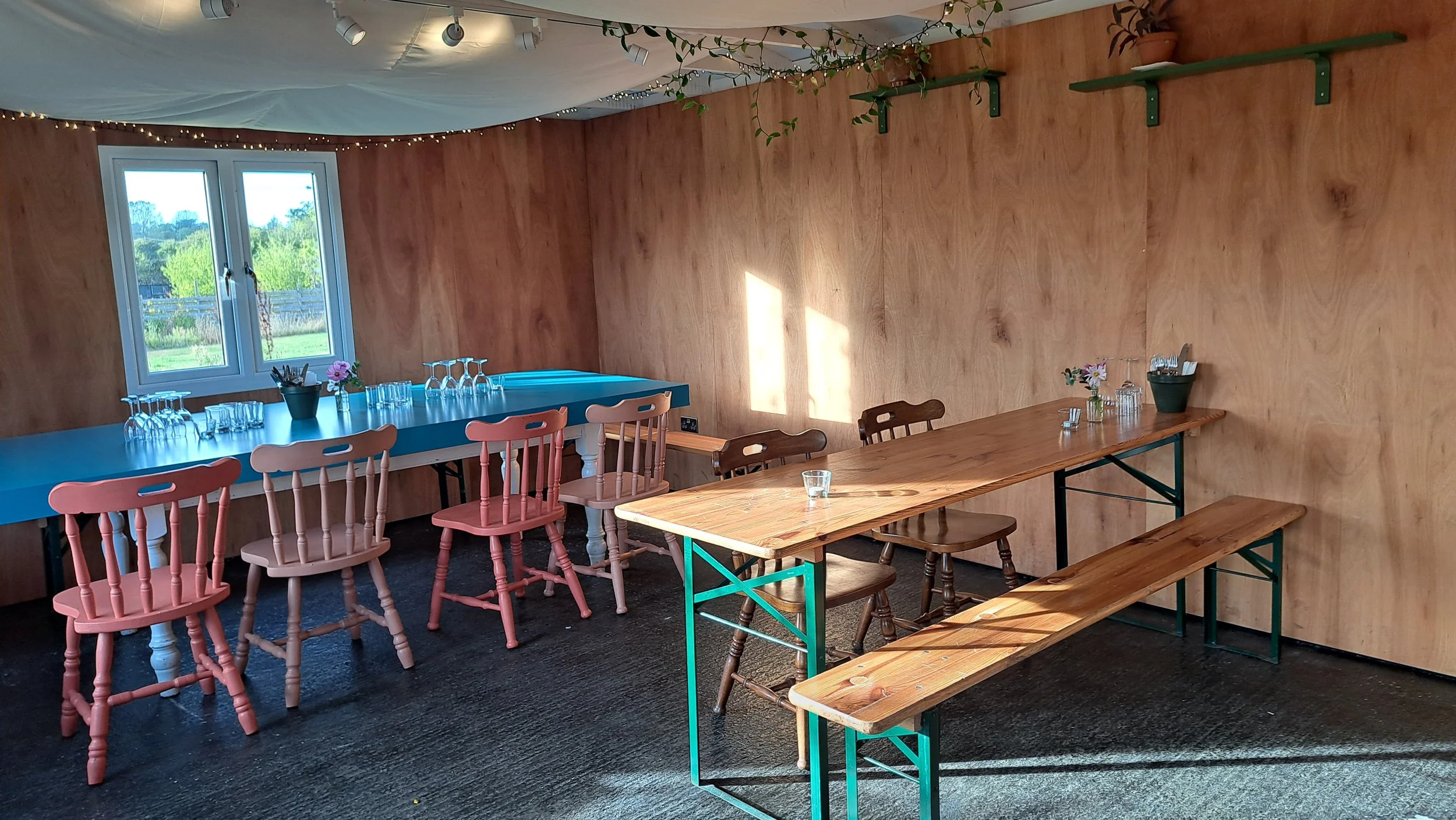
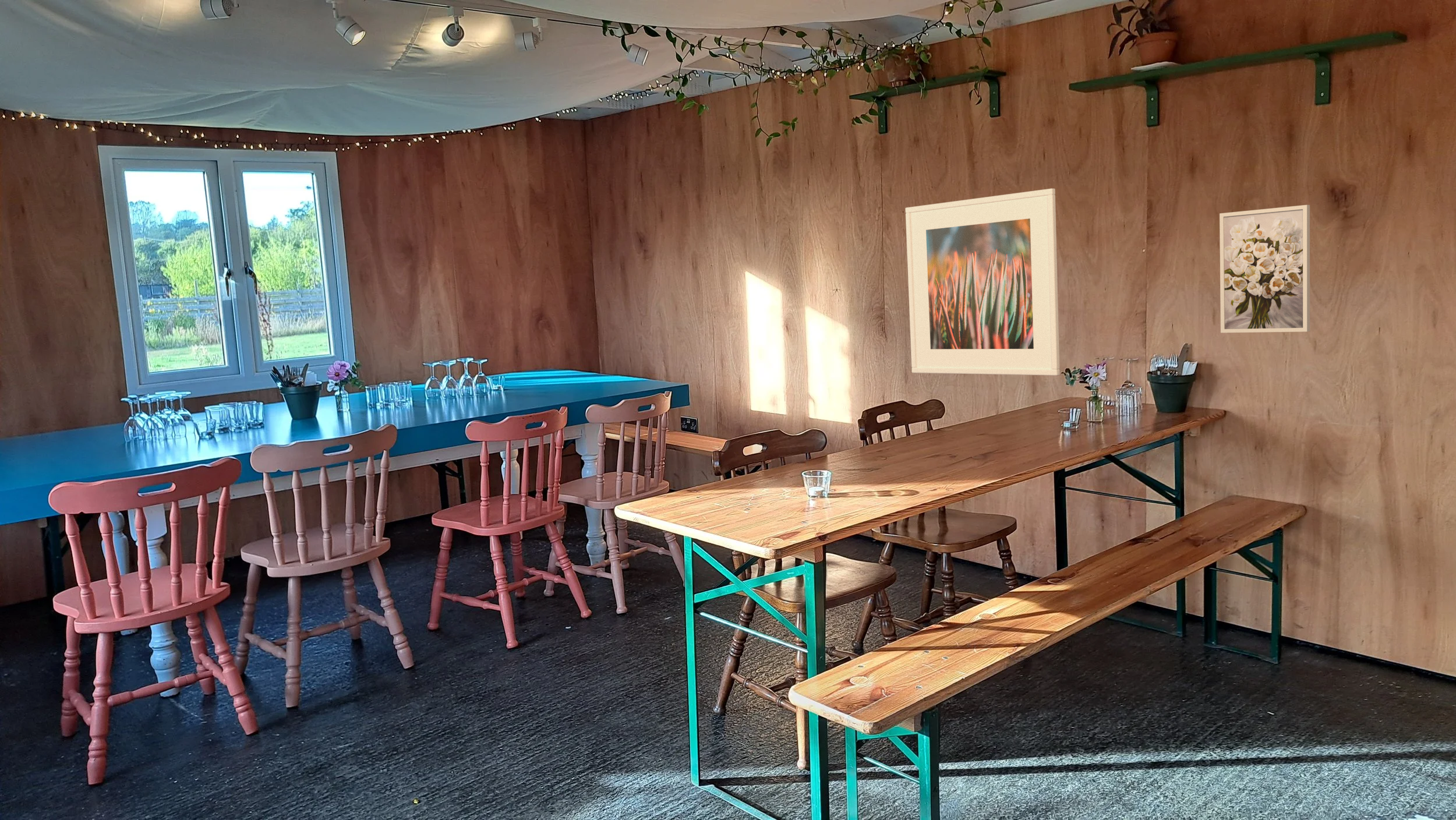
+ wall art [1219,204,1310,333]
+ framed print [905,188,1061,376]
